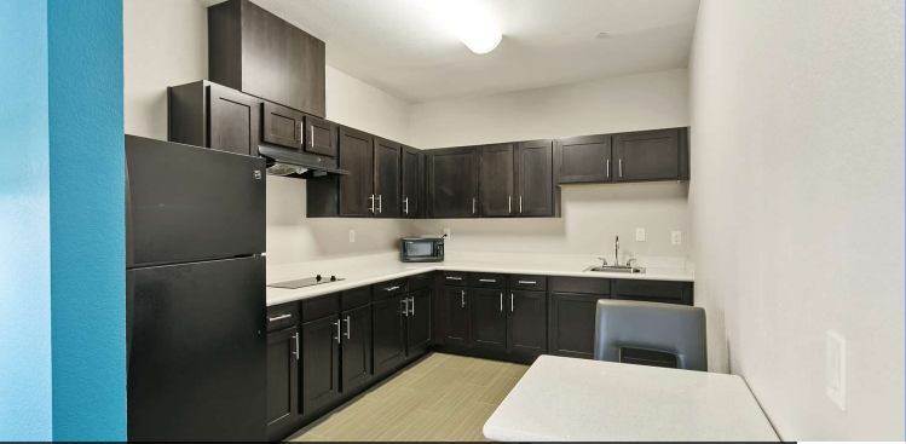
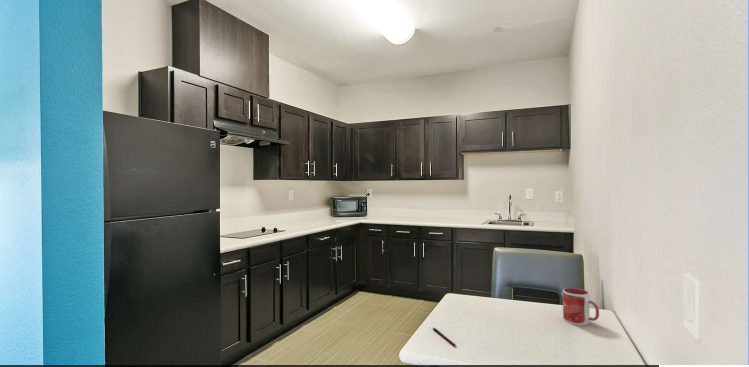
+ mug [562,287,600,326]
+ pen [431,326,458,348]
